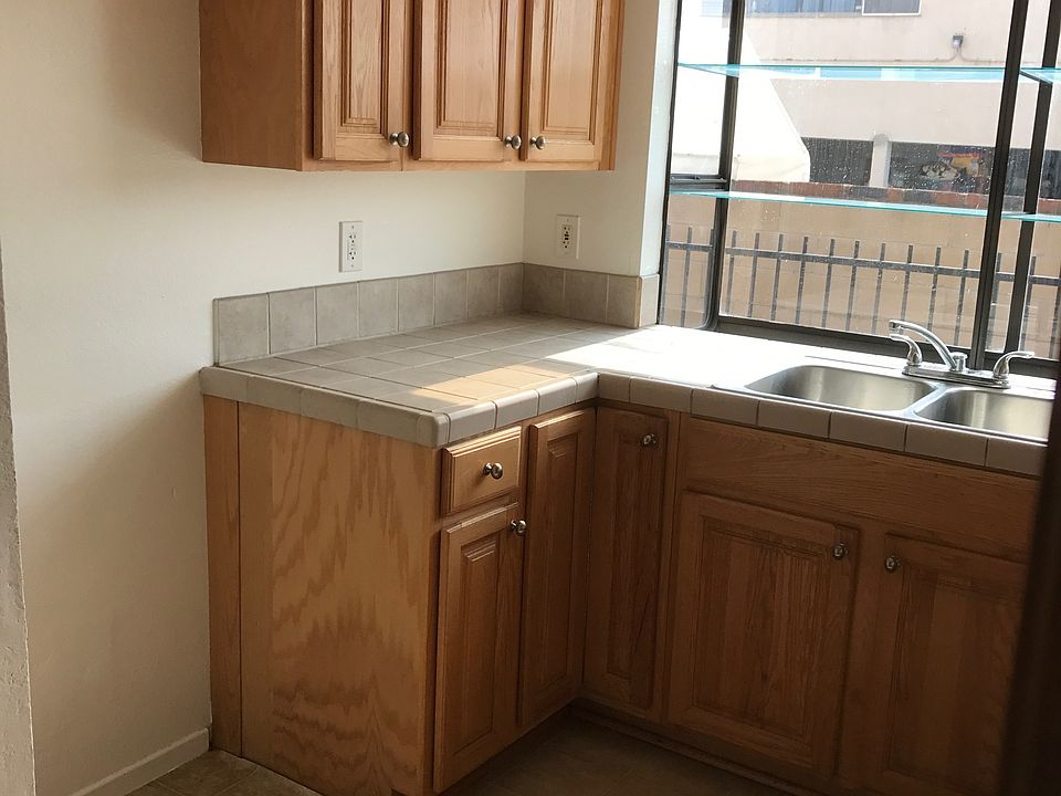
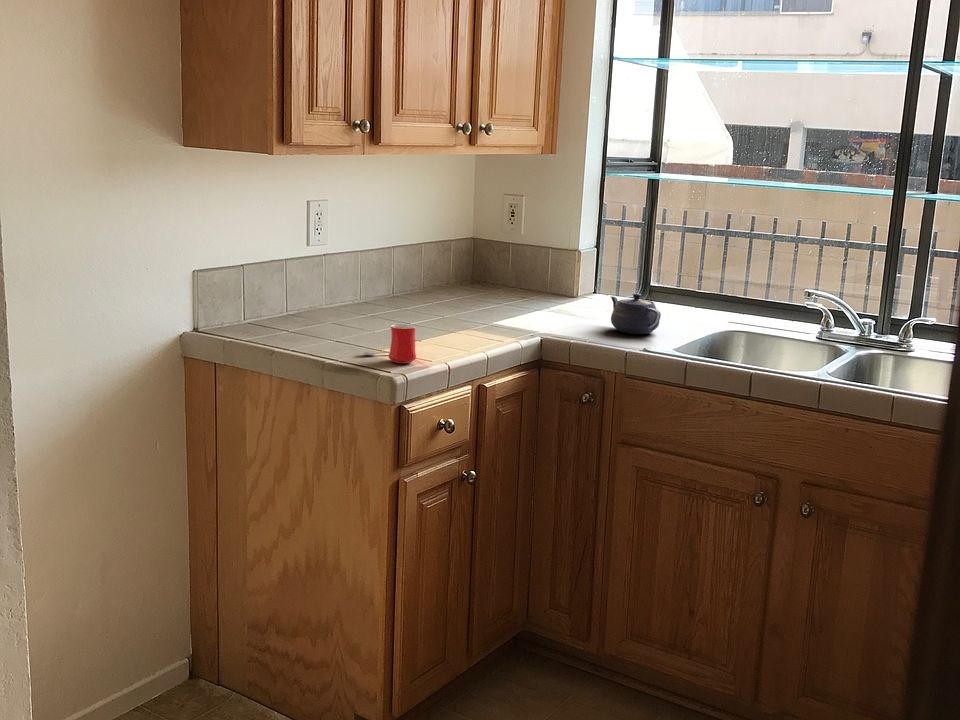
+ mug [360,323,417,364]
+ teapot [610,293,662,335]
